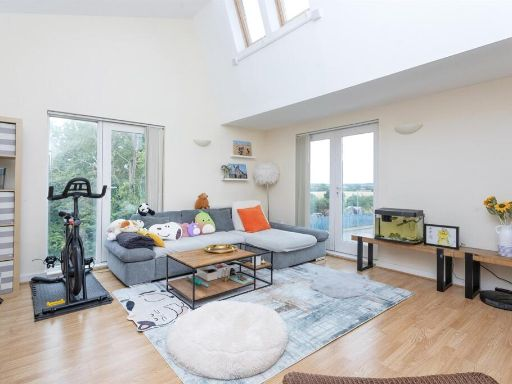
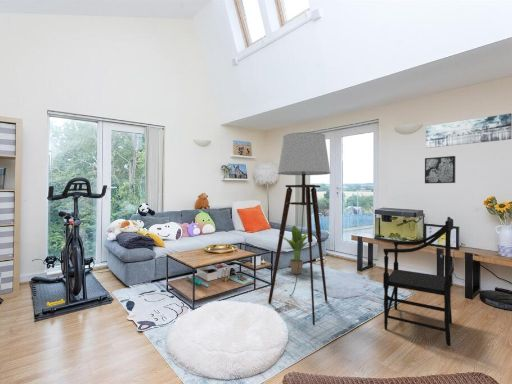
+ wall art [424,155,456,184]
+ floor lamp [267,131,331,327]
+ armchair [382,216,455,347]
+ wall art [425,112,512,149]
+ potted plant [283,225,315,275]
